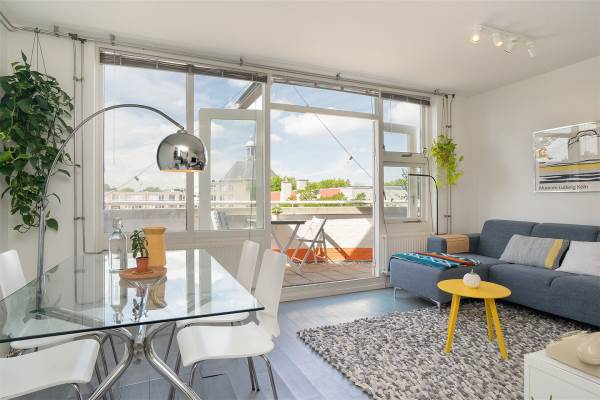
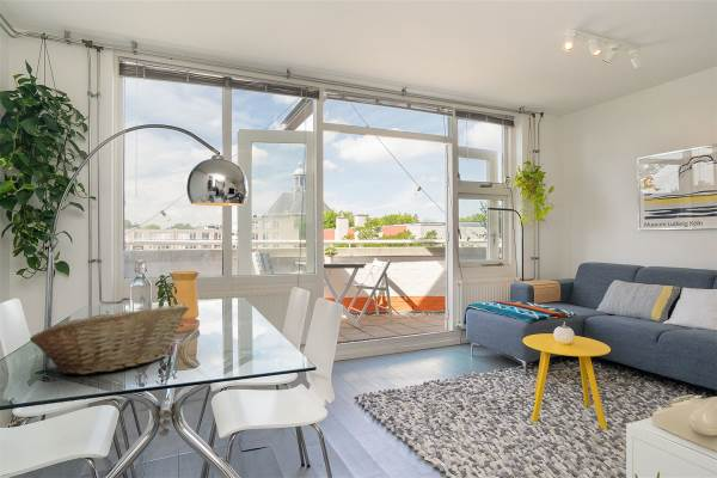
+ fruit basket [29,302,190,376]
